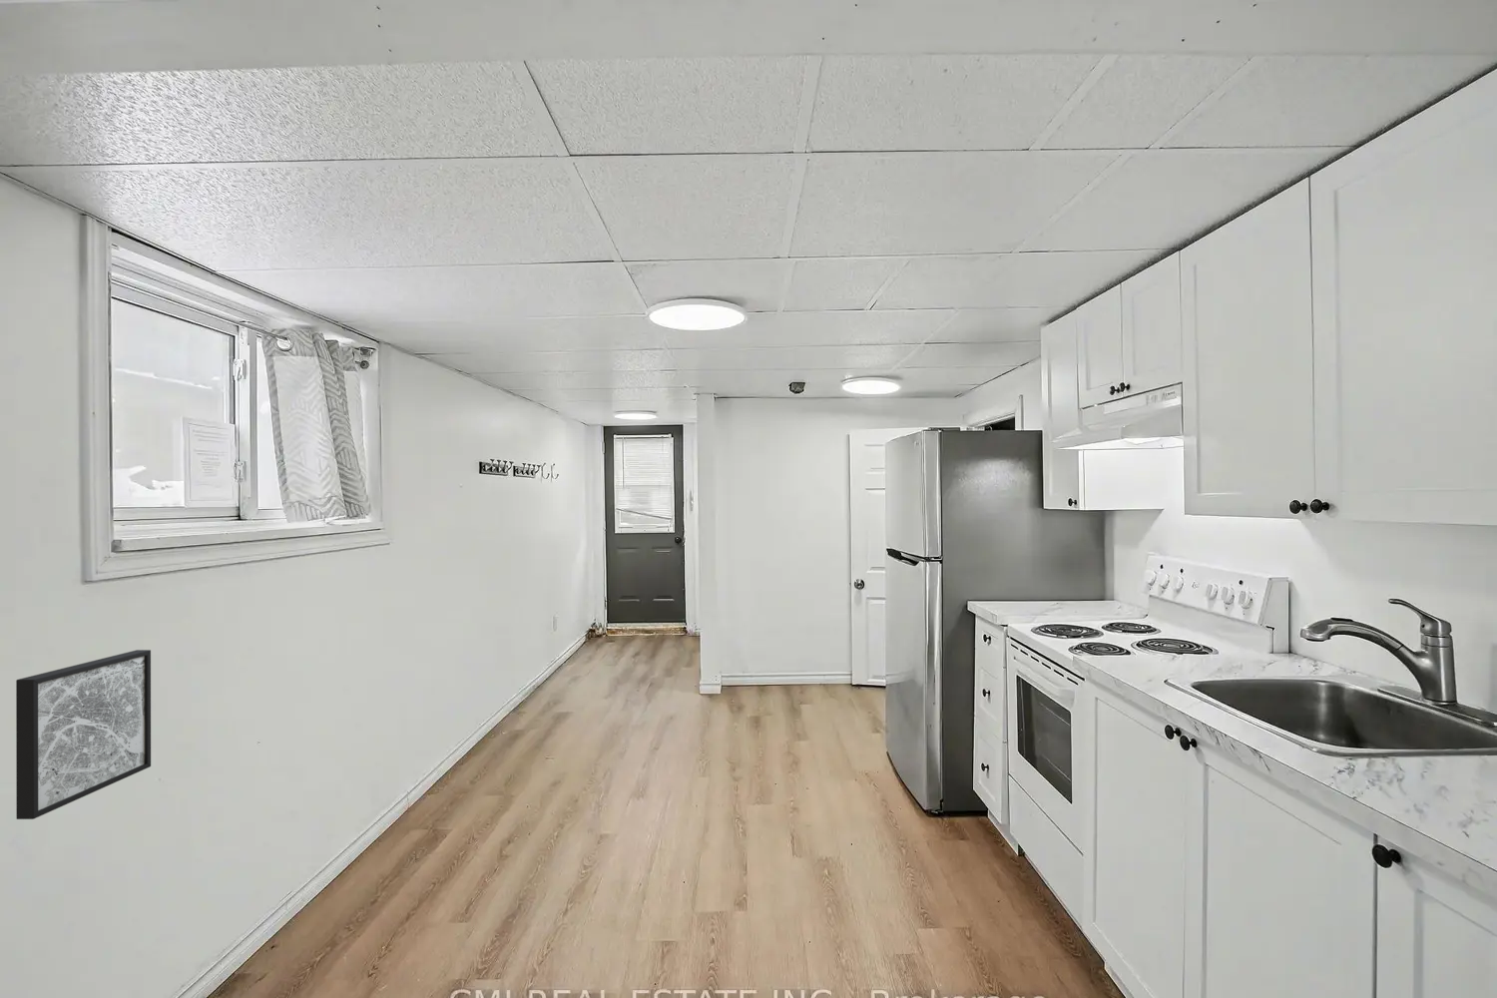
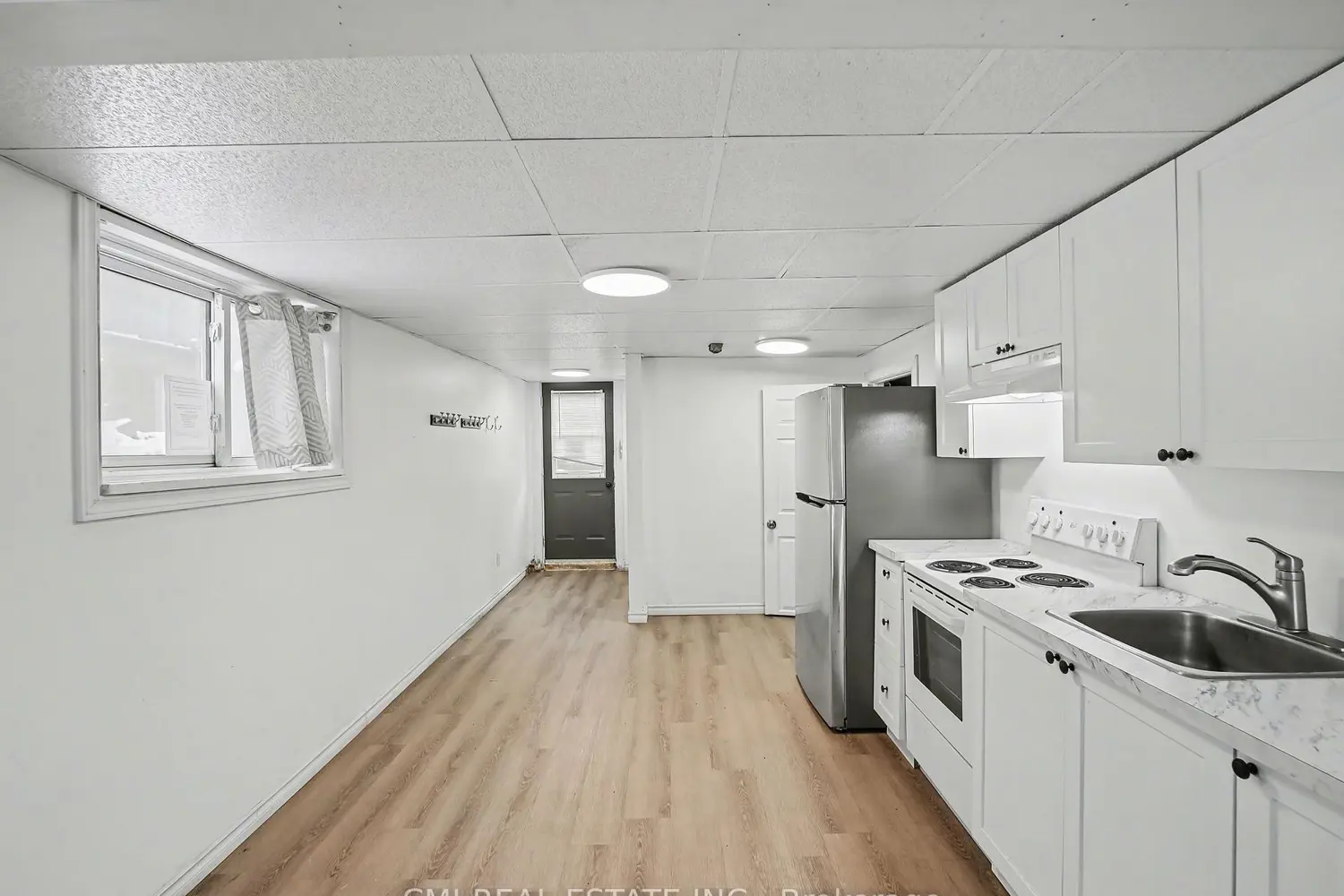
- wall art [14,648,151,821]
